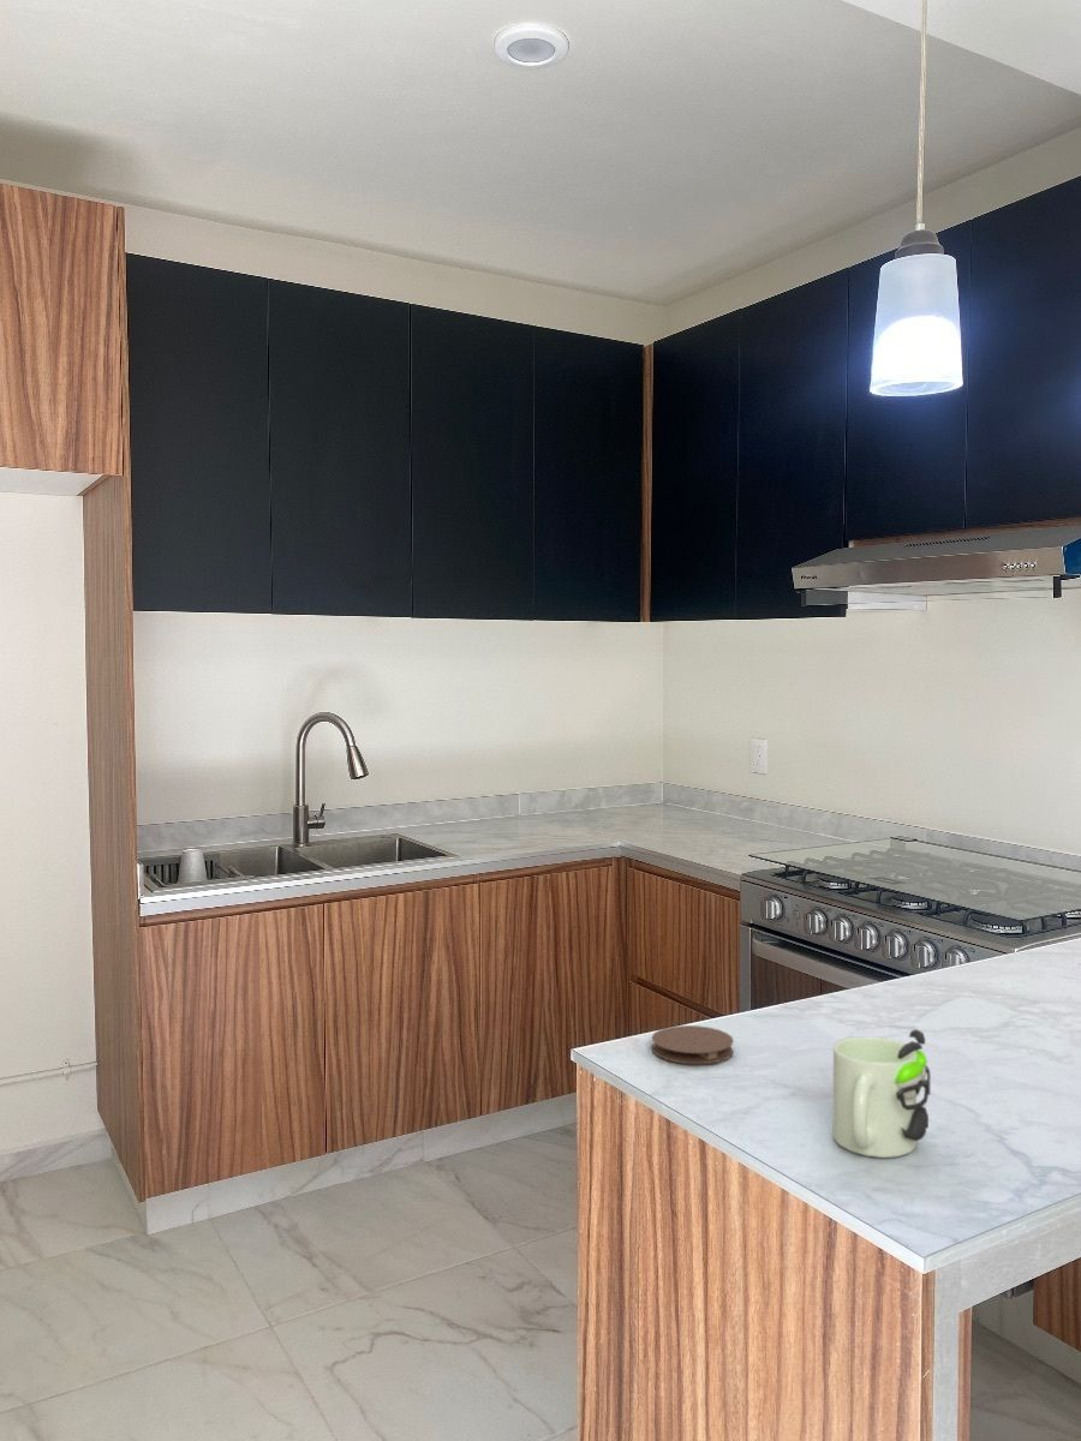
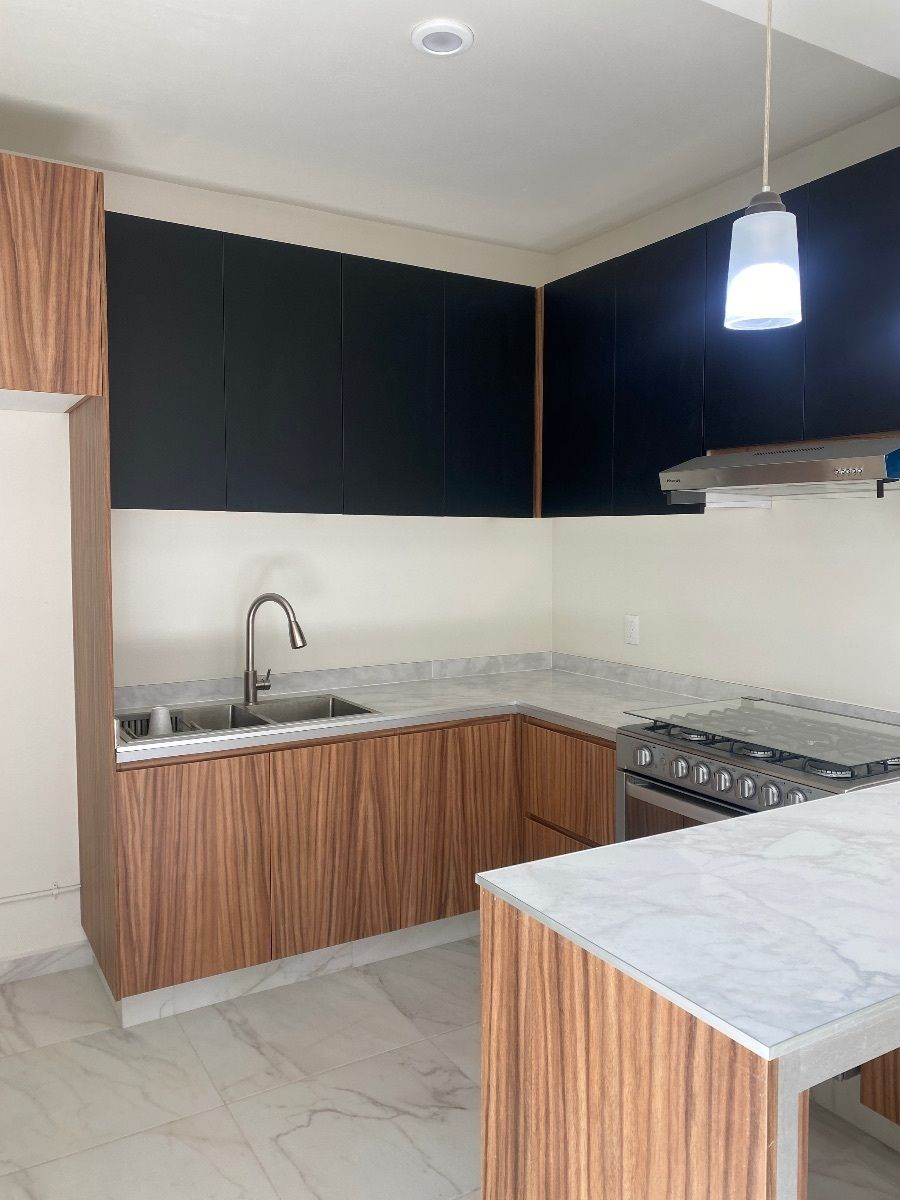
- mug [832,1028,931,1159]
- coaster [651,1024,735,1065]
